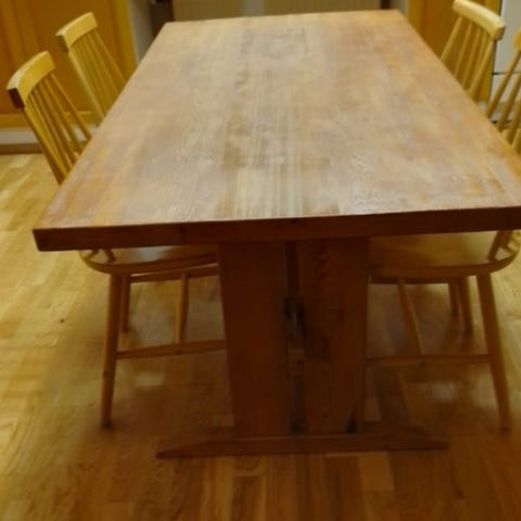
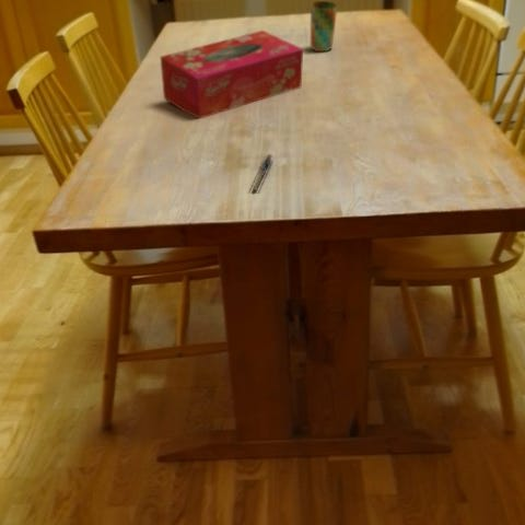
+ tissue box [160,30,304,119]
+ cup [310,0,339,54]
+ pen [248,153,276,194]
